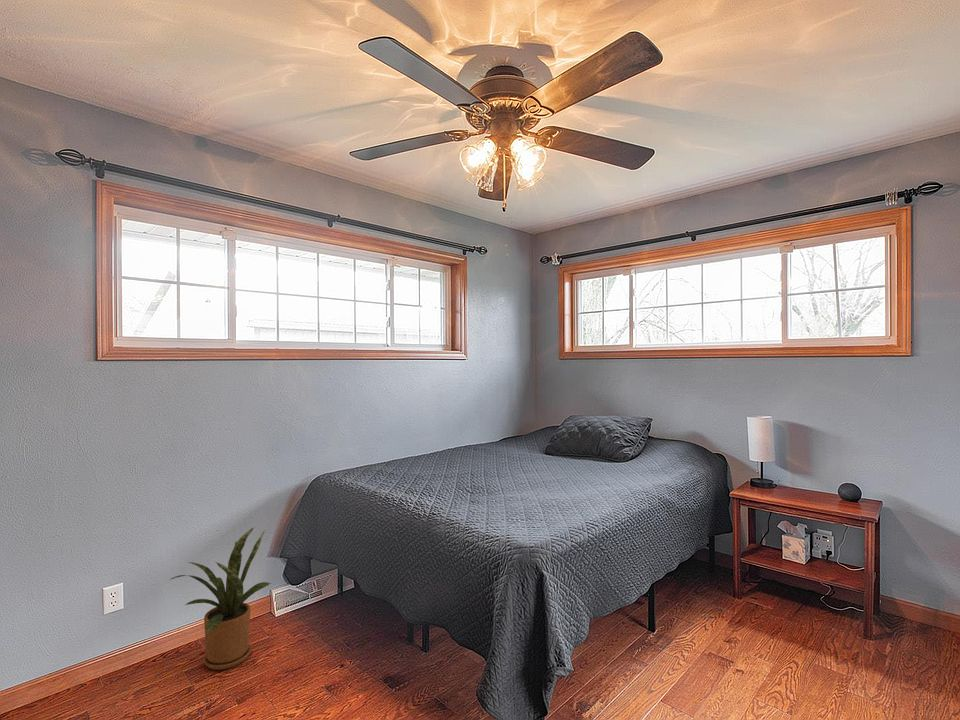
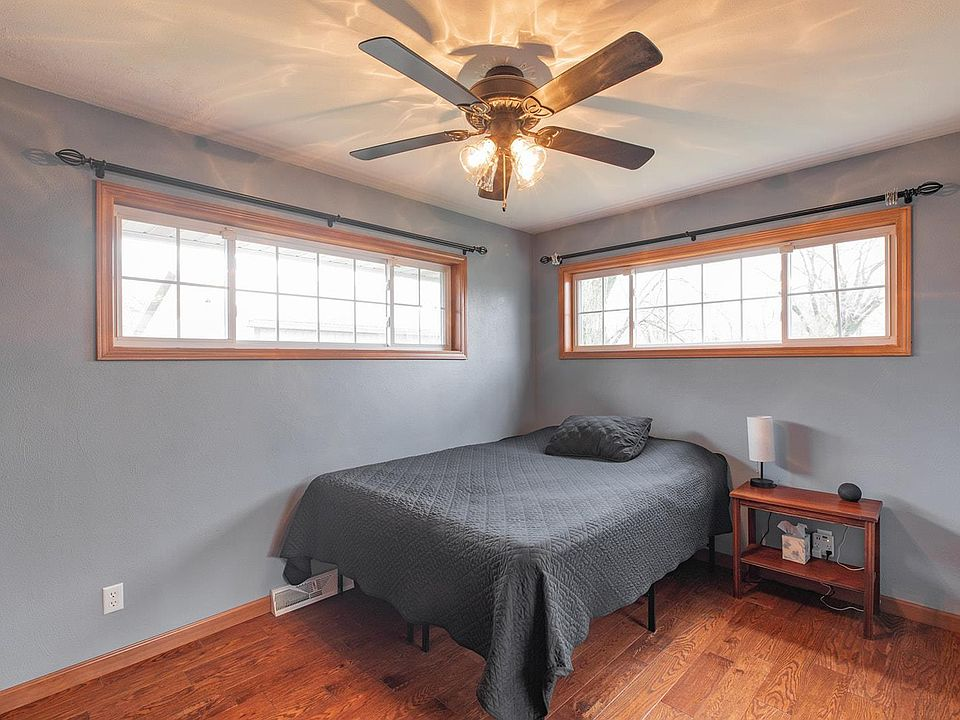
- house plant [169,526,272,671]
